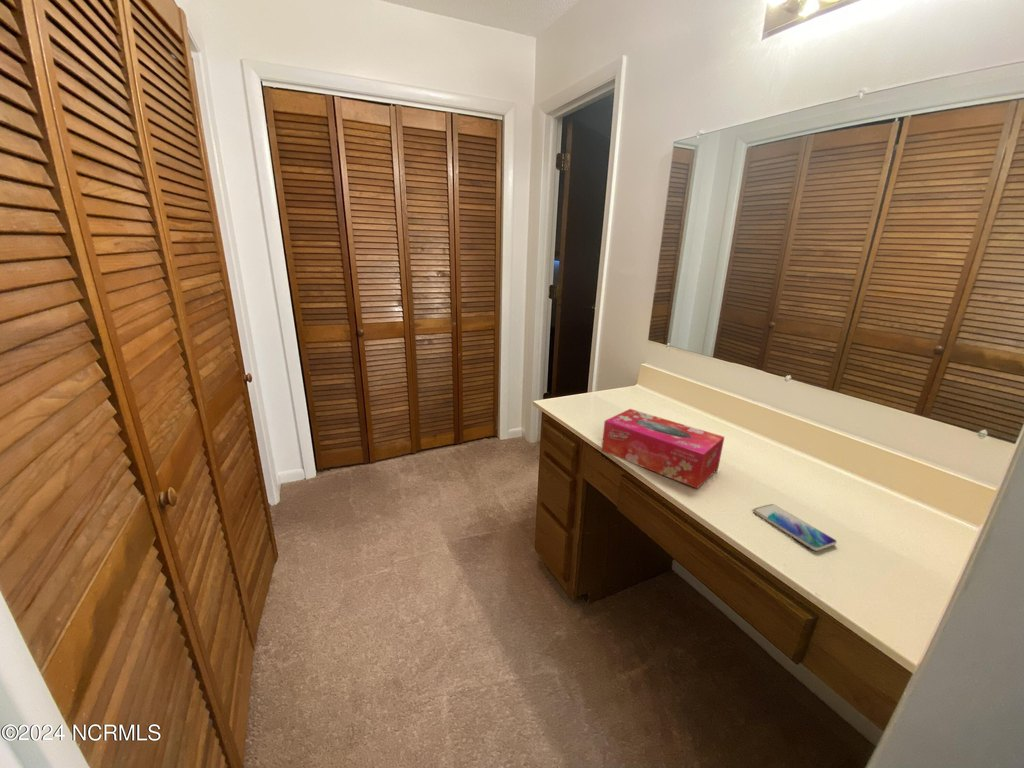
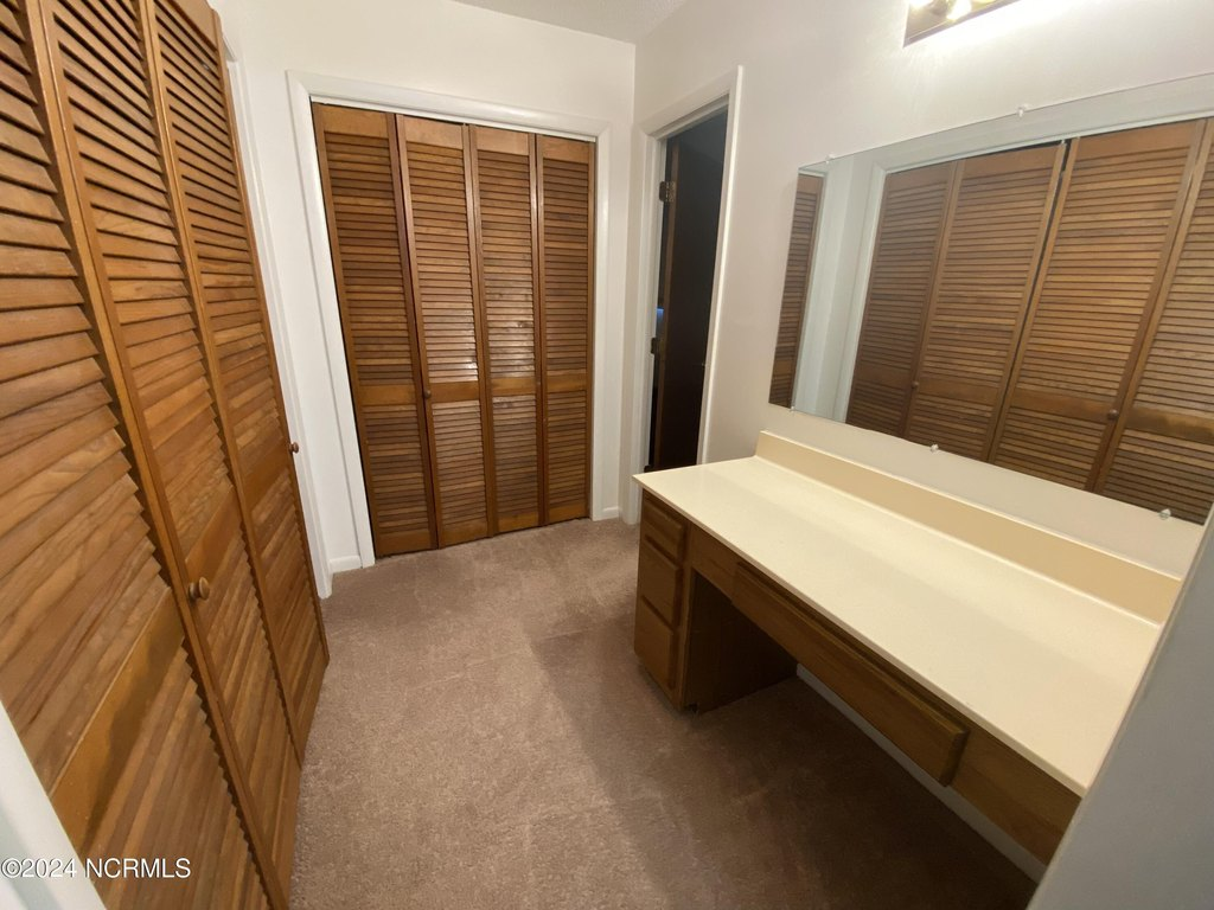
- tissue box [601,408,725,490]
- smartphone [752,503,838,552]
